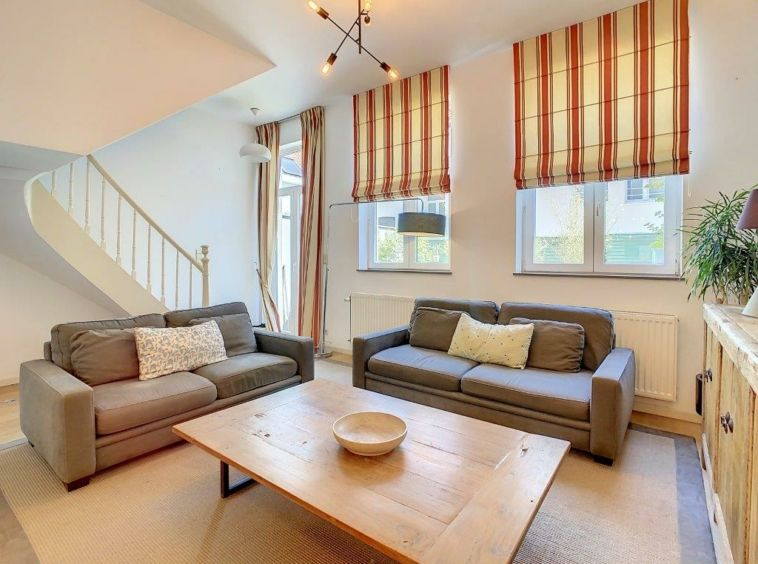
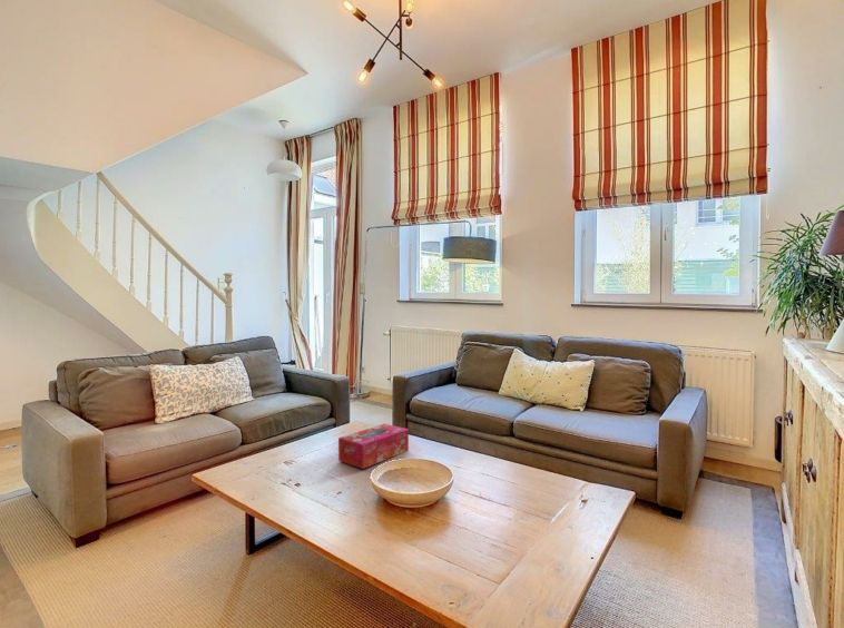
+ tissue box [337,423,410,470]
